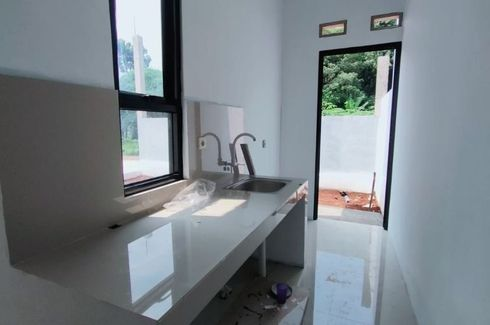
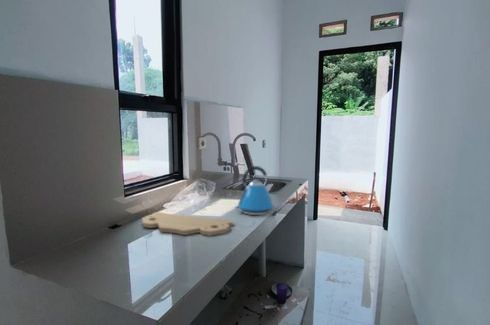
+ cutting board [141,211,233,237]
+ kettle [235,165,275,216]
